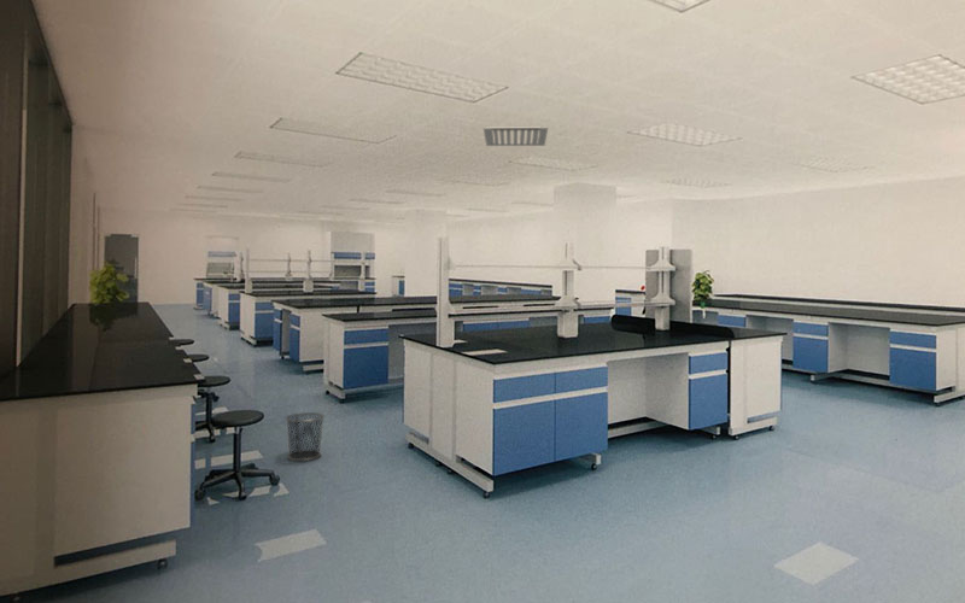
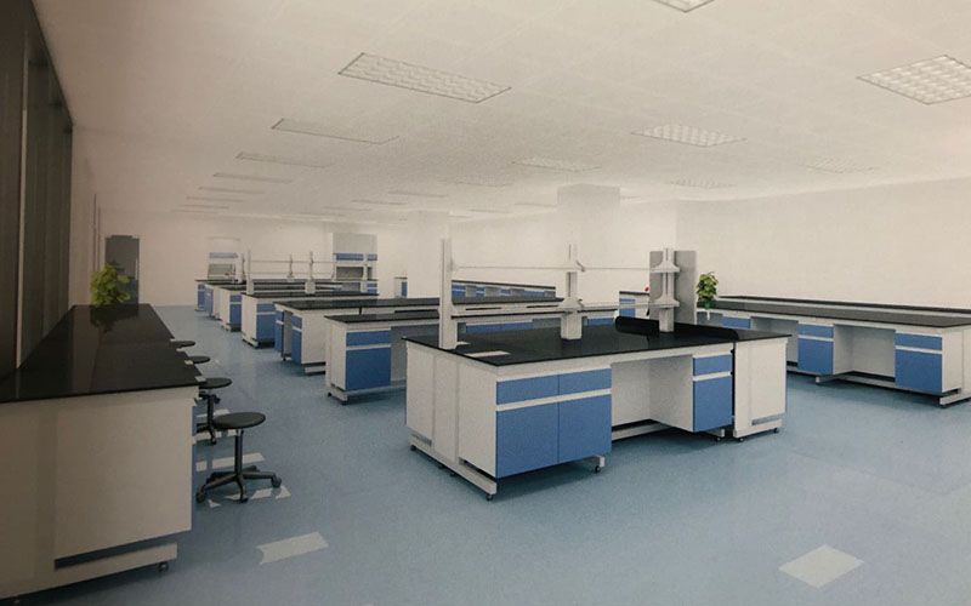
- waste bin [285,411,326,462]
- ceiling vent [482,125,549,147]
